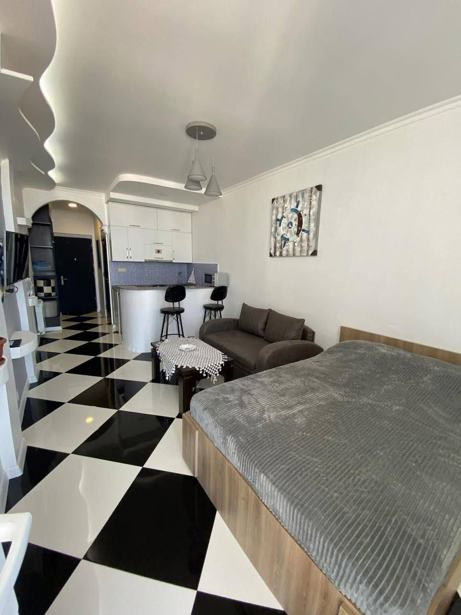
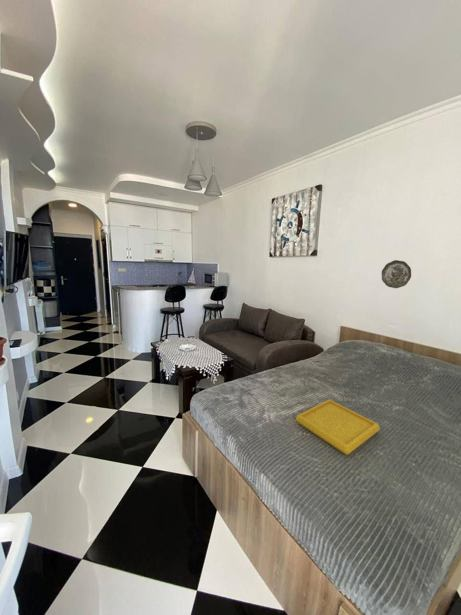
+ serving tray [295,399,381,456]
+ decorative plate [381,259,412,289]
